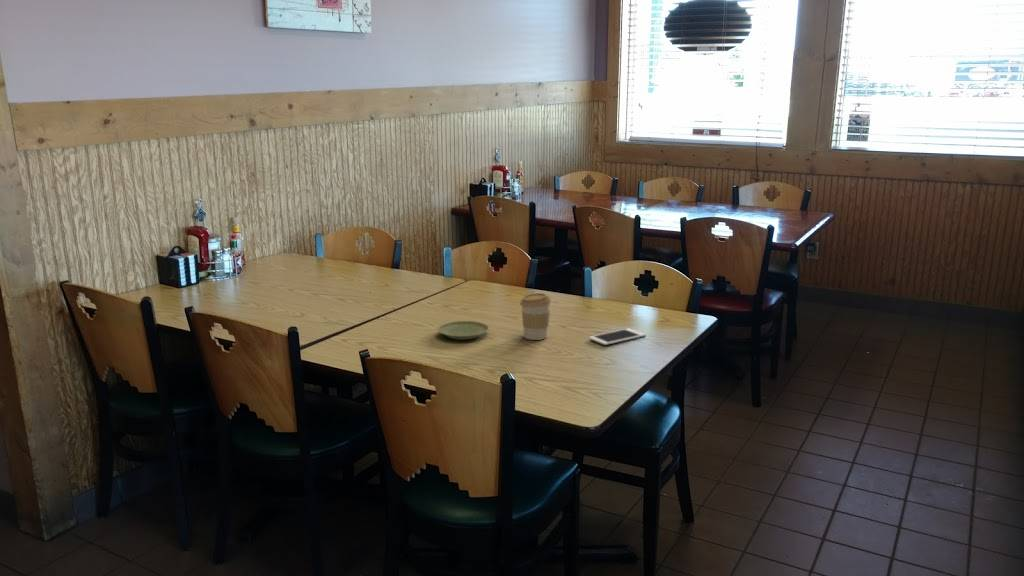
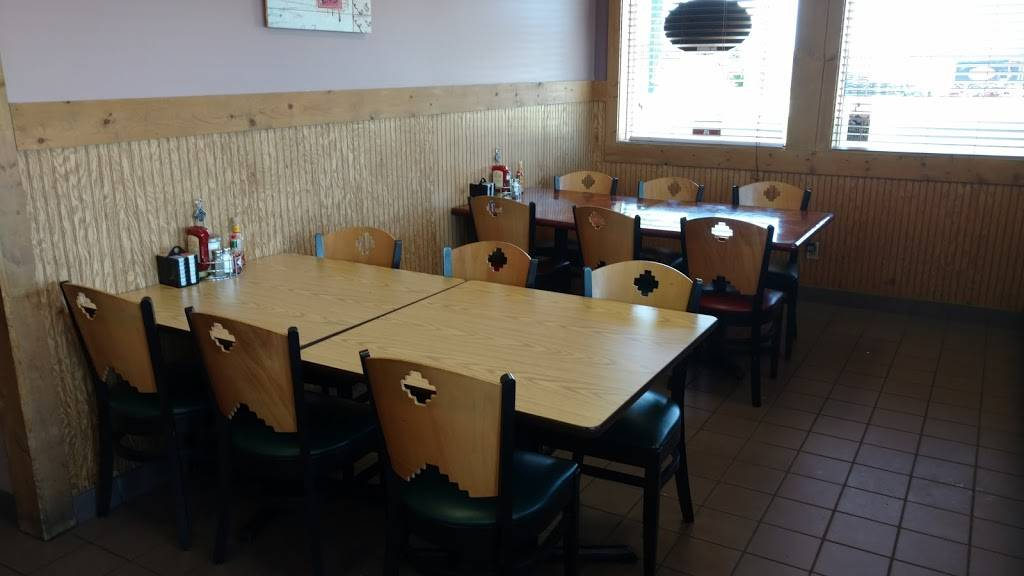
- coffee cup [519,292,552,341]
- plate [436,320,490,340]
- cell phone [588,327,647,346]
